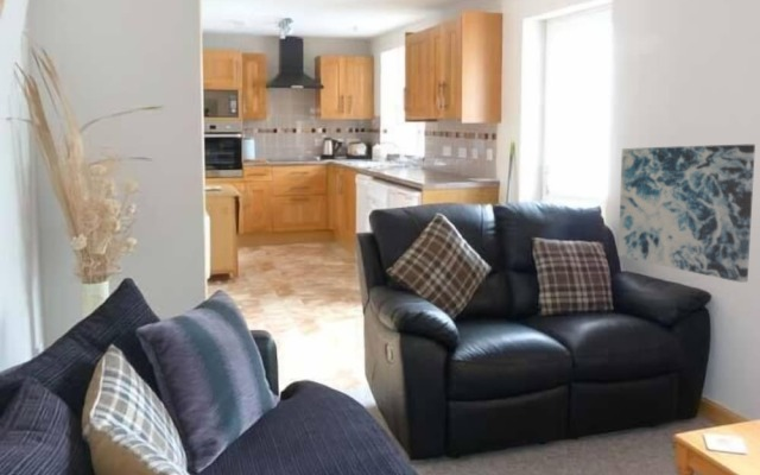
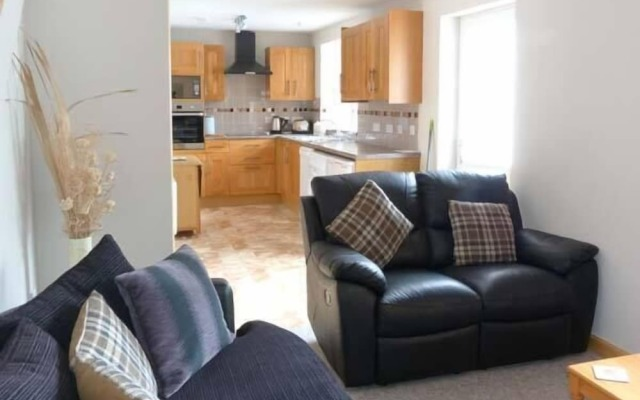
- wall art [618,144,756,284]
